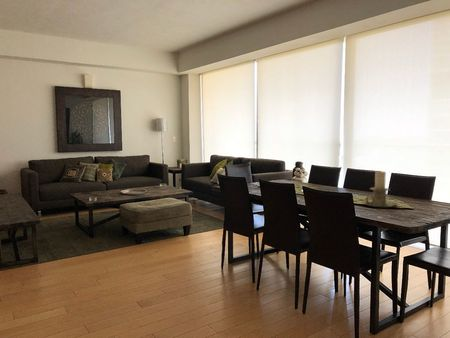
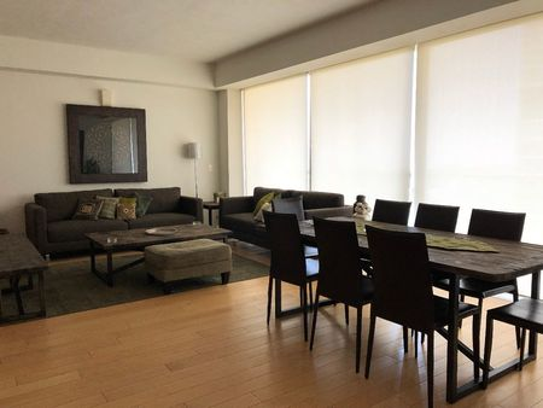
- candle holder [362,170,398,208]
